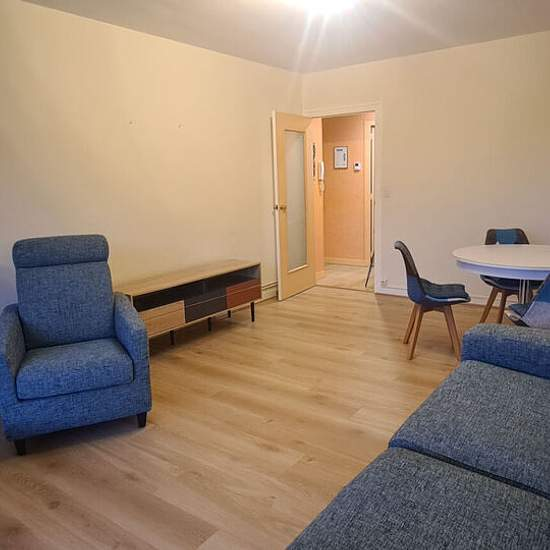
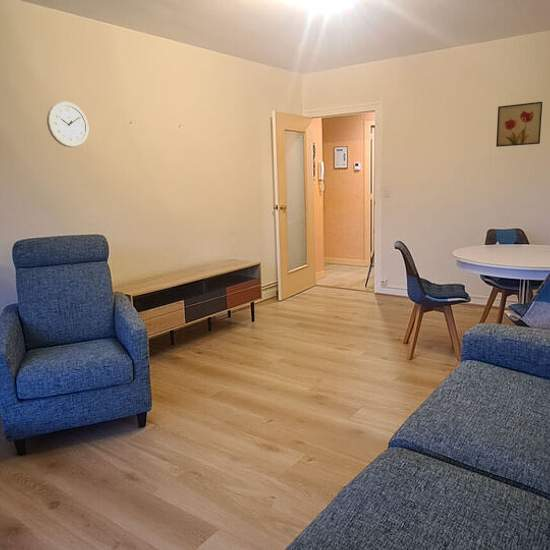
+ wall clock [46,101,89,148]
+ wall art [495,101,543,148]
